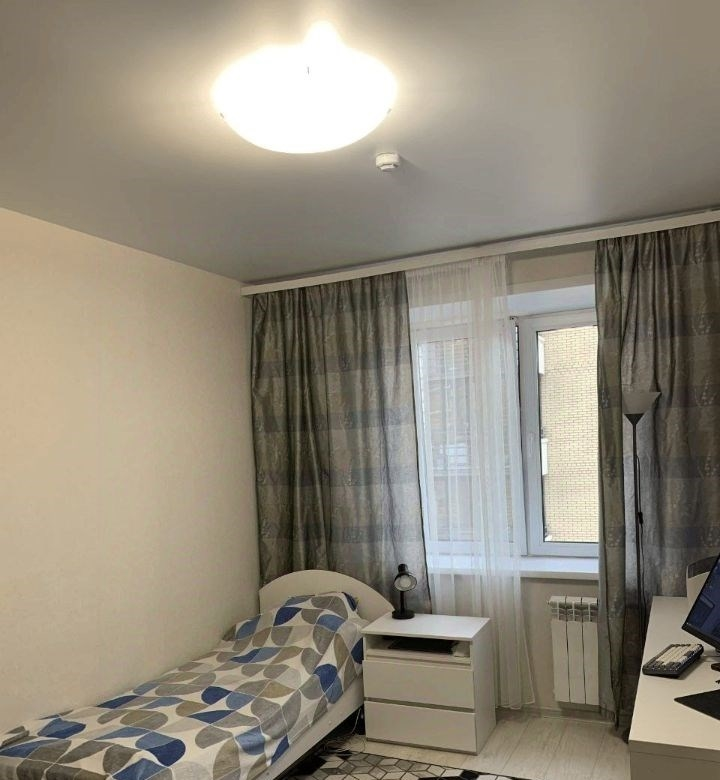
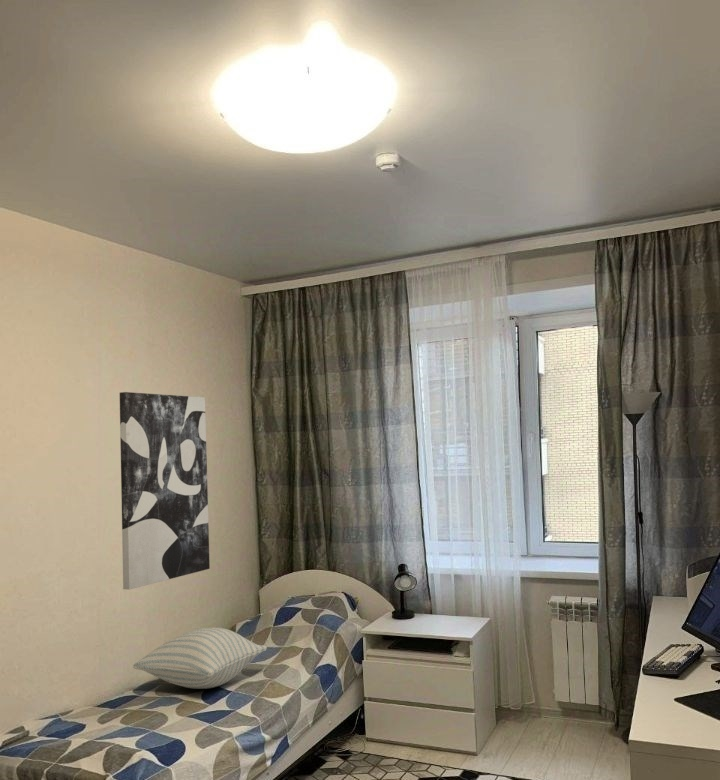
+ pillow [132,627,268,690]
+ wall art [119,391,211,591]
